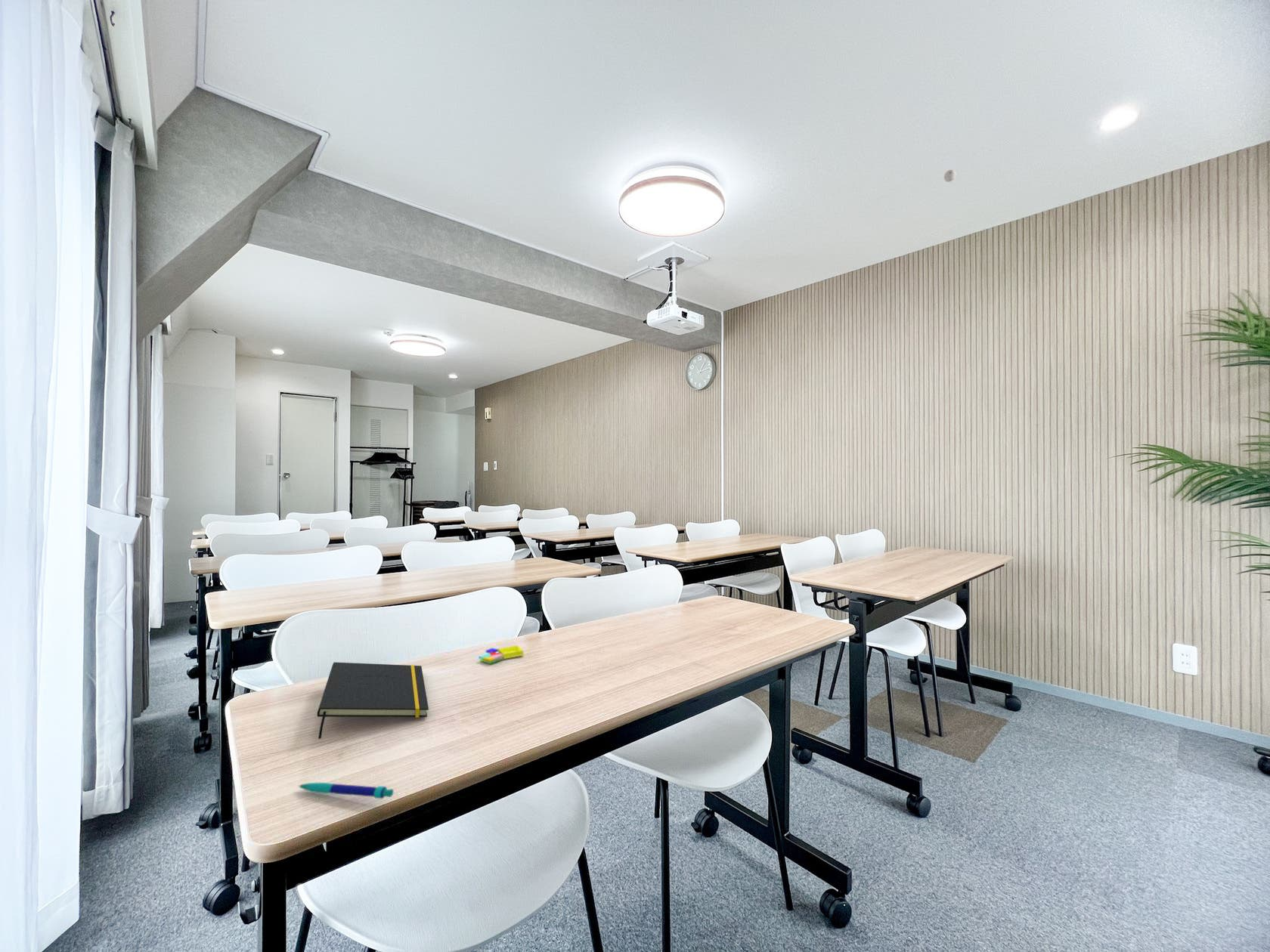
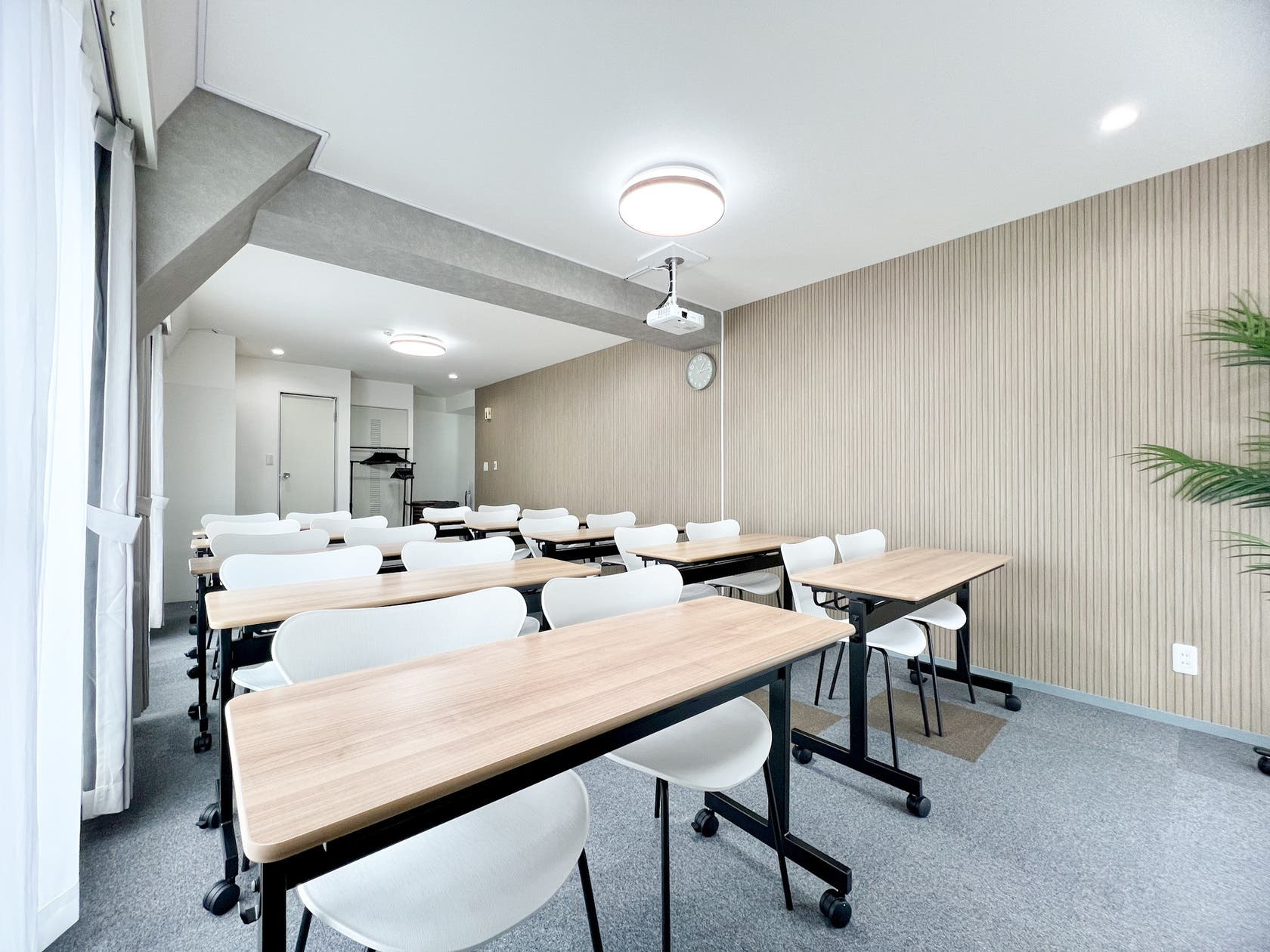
- sticky notes [478,644,524,664]
- eyeball [943,169,957,183]
- notepad [316,661,429,740]
- pen [297,782,395,799]
